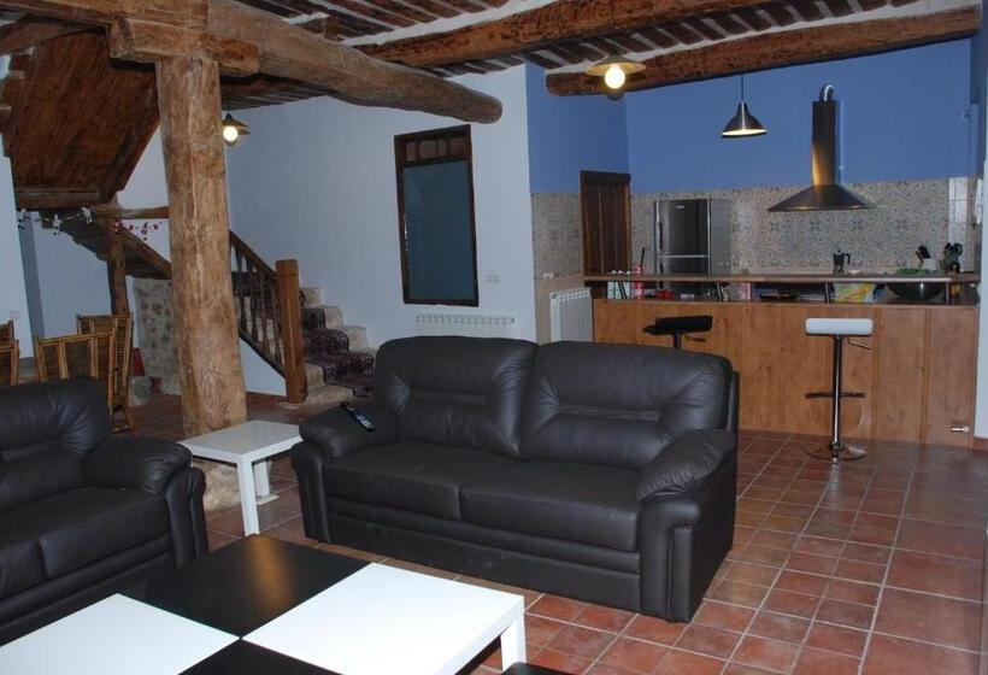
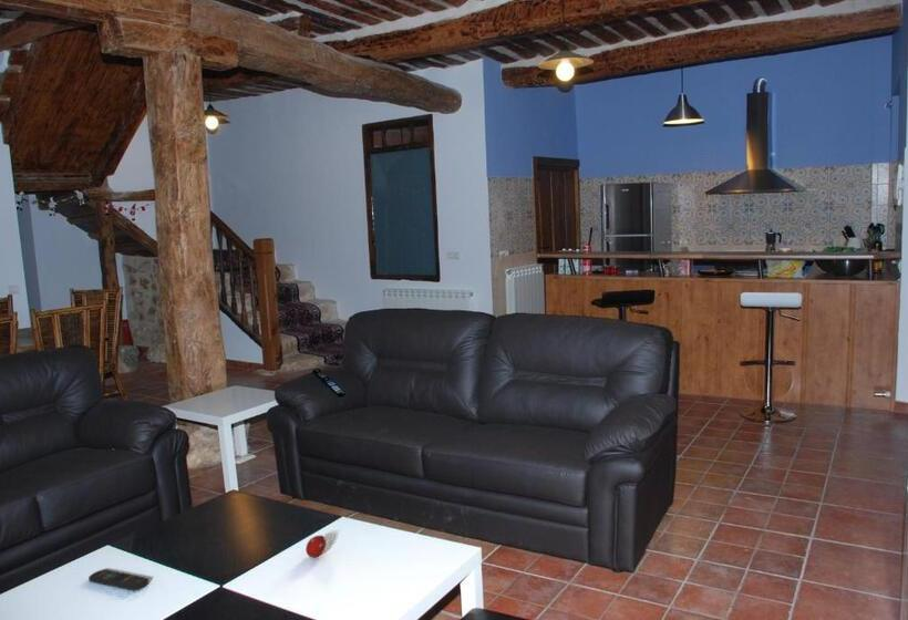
+ remote control [87,568,149,592]
+ fruit [305,534,327,559]
